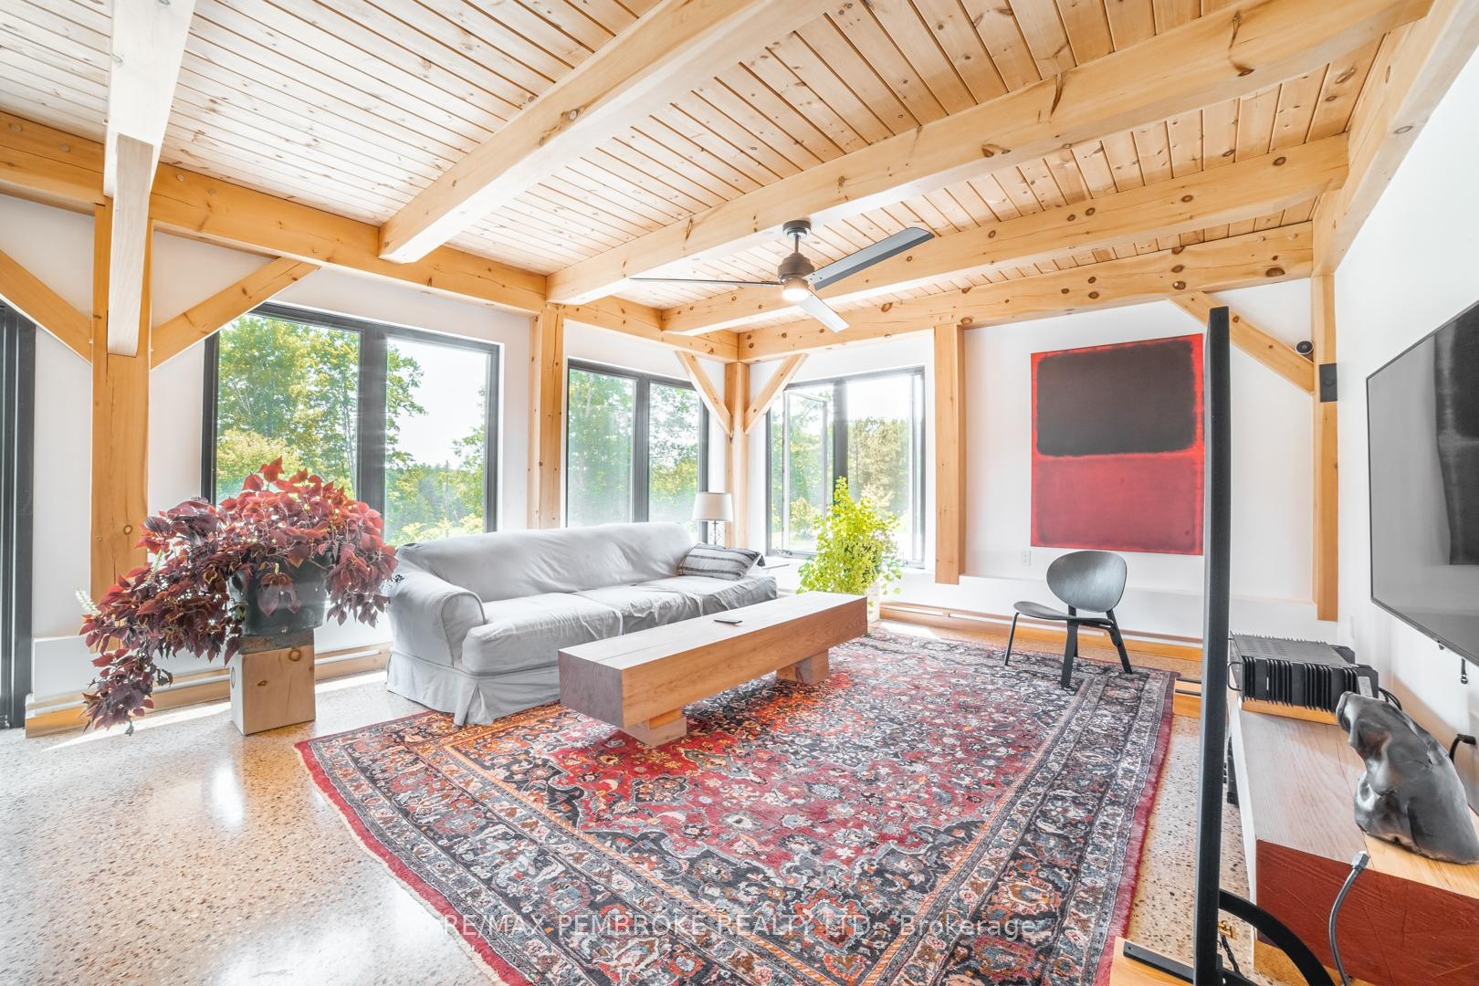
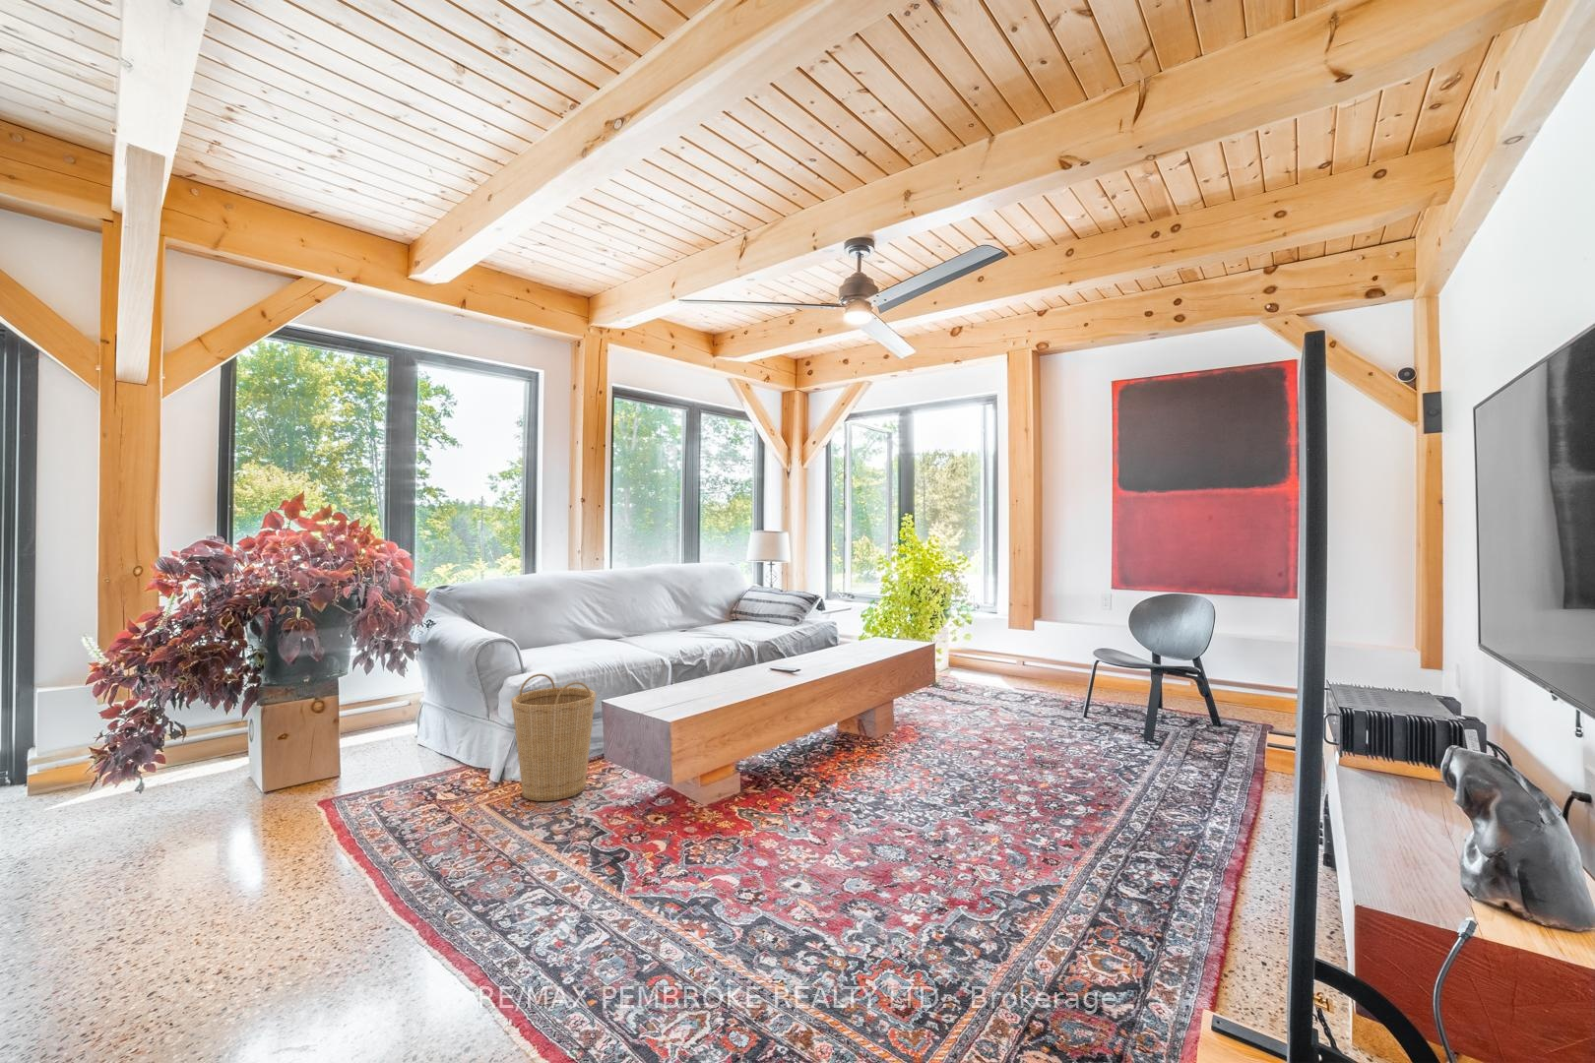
+ basket [511,673,597,802]
